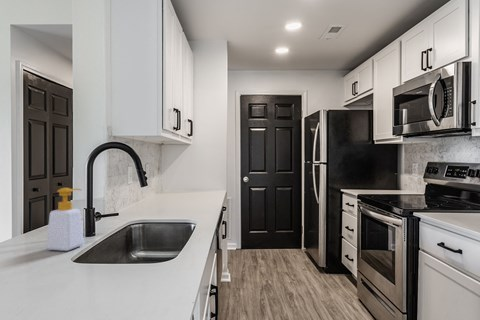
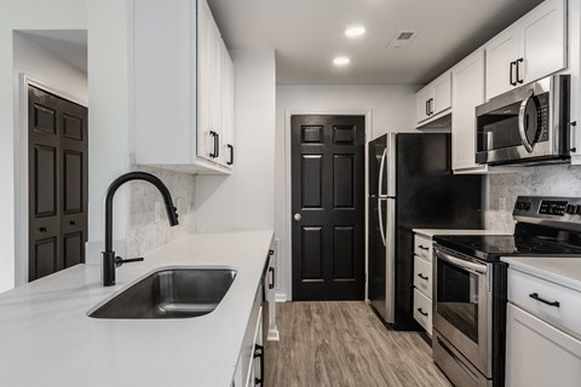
- soap bottle [45,187,85,252]
